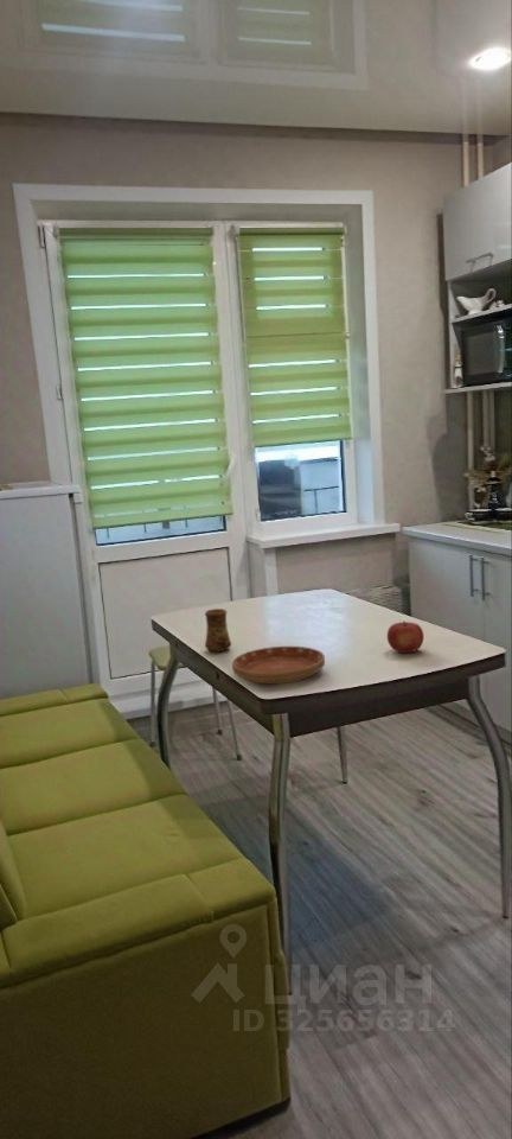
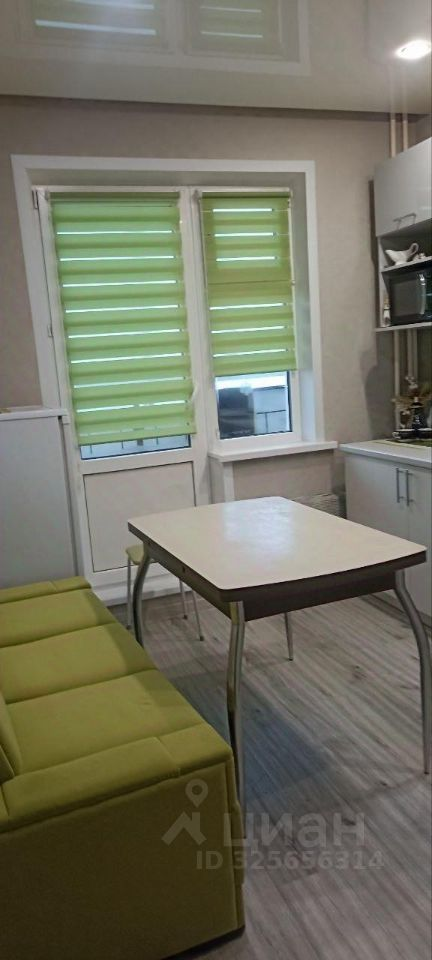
- saucer [231,645,326,685]
- cup [204,607,232,653]
- fruit [386,621,425,654]
